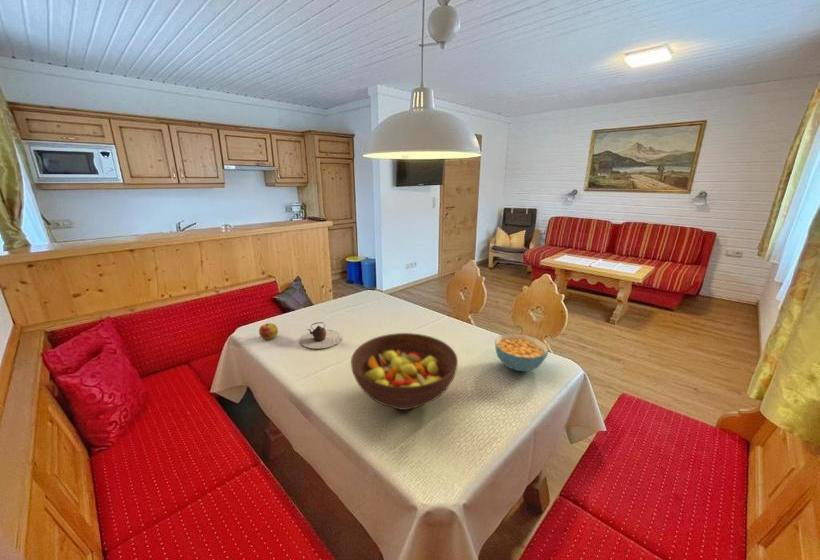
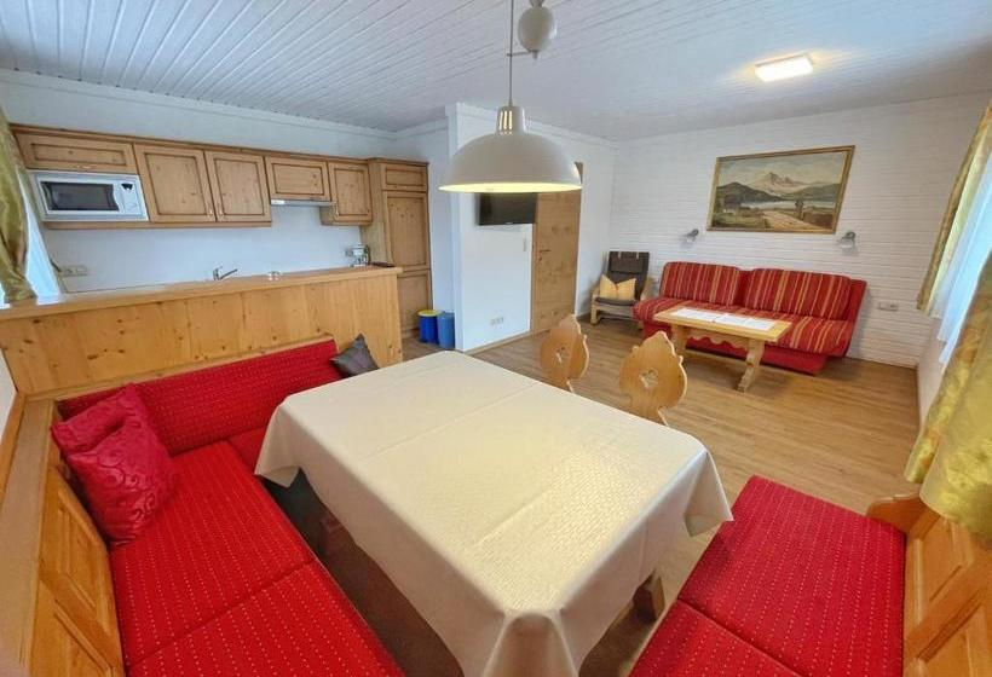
- teapot [299,321,343,350]
- apple [258,322,279,341]
- fruit bowl [350,332,459,411]
- cereal bowl [494,333,550,372]
